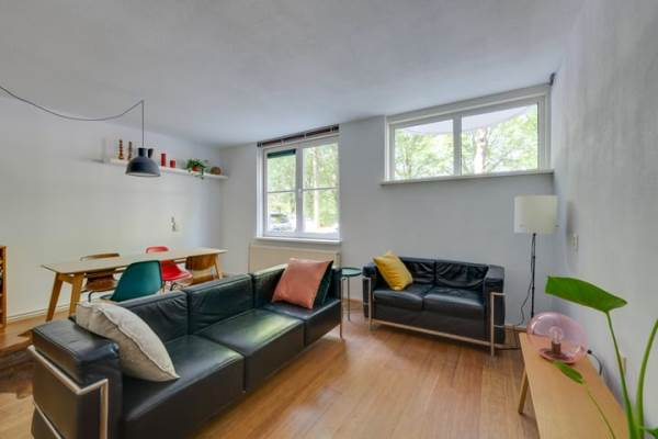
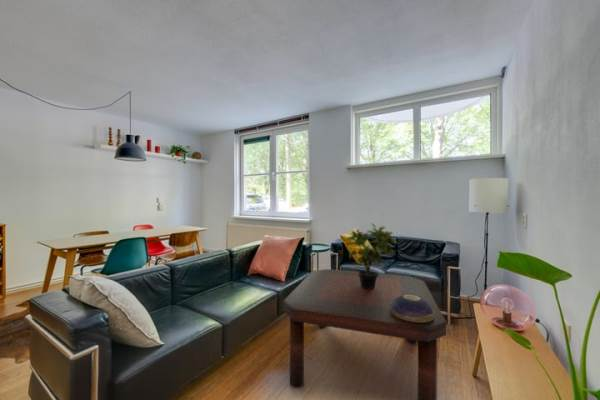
+ decorative bowl [390,295,435,322]
+ potted plant [343,223,398,289]
+ coffee table [283,268,447,400]
